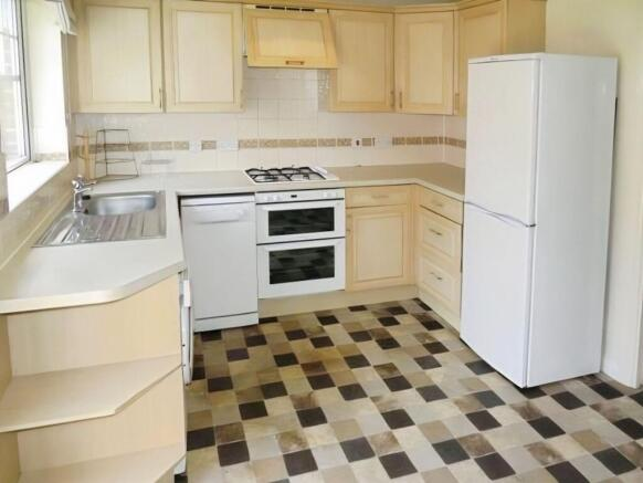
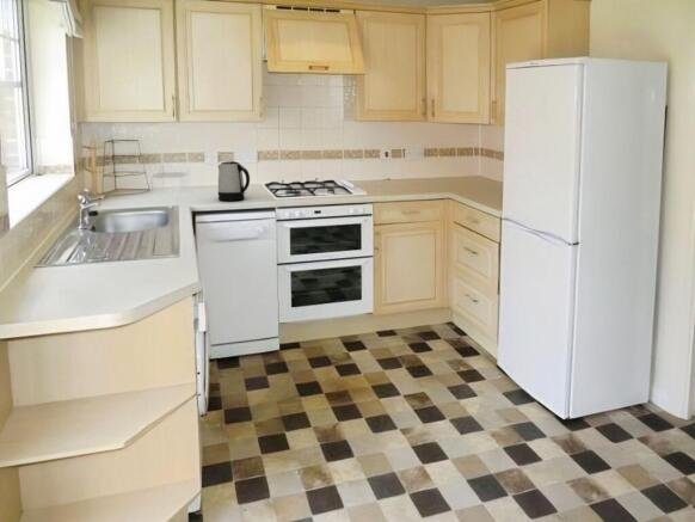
+ kettle [217,160,251,202]
